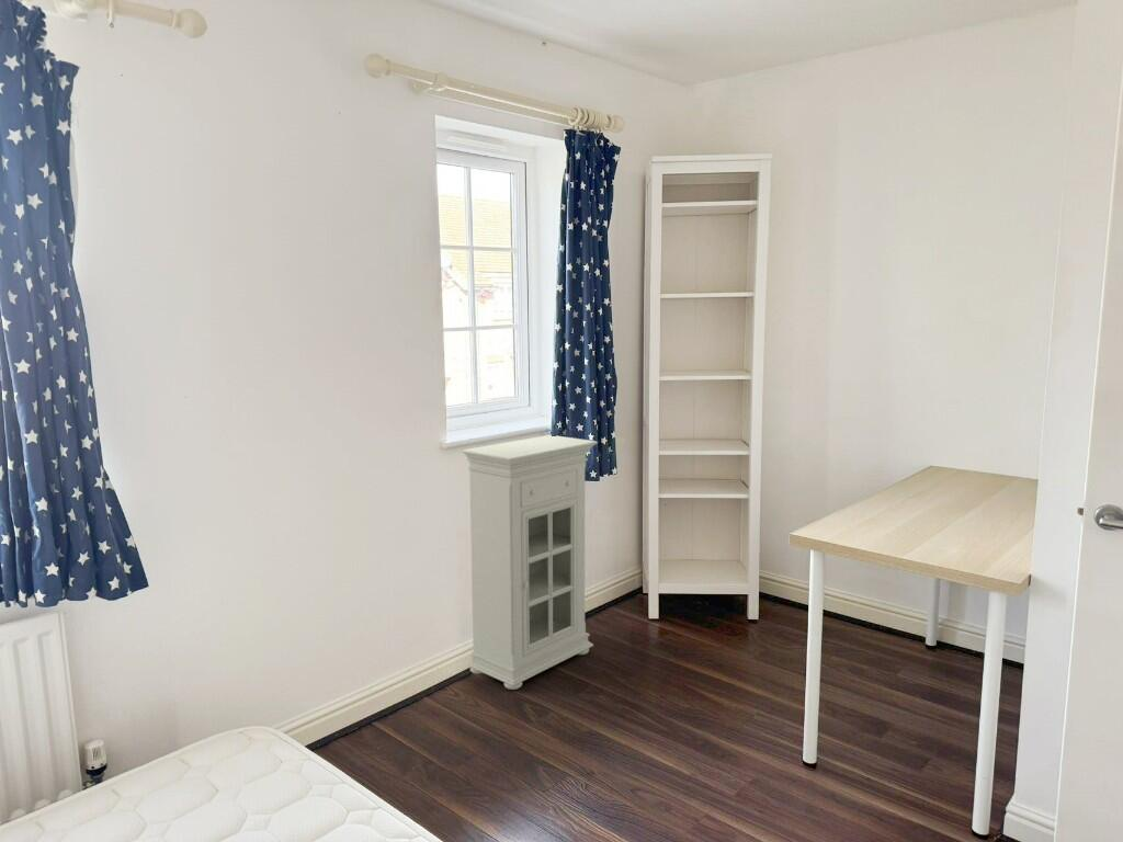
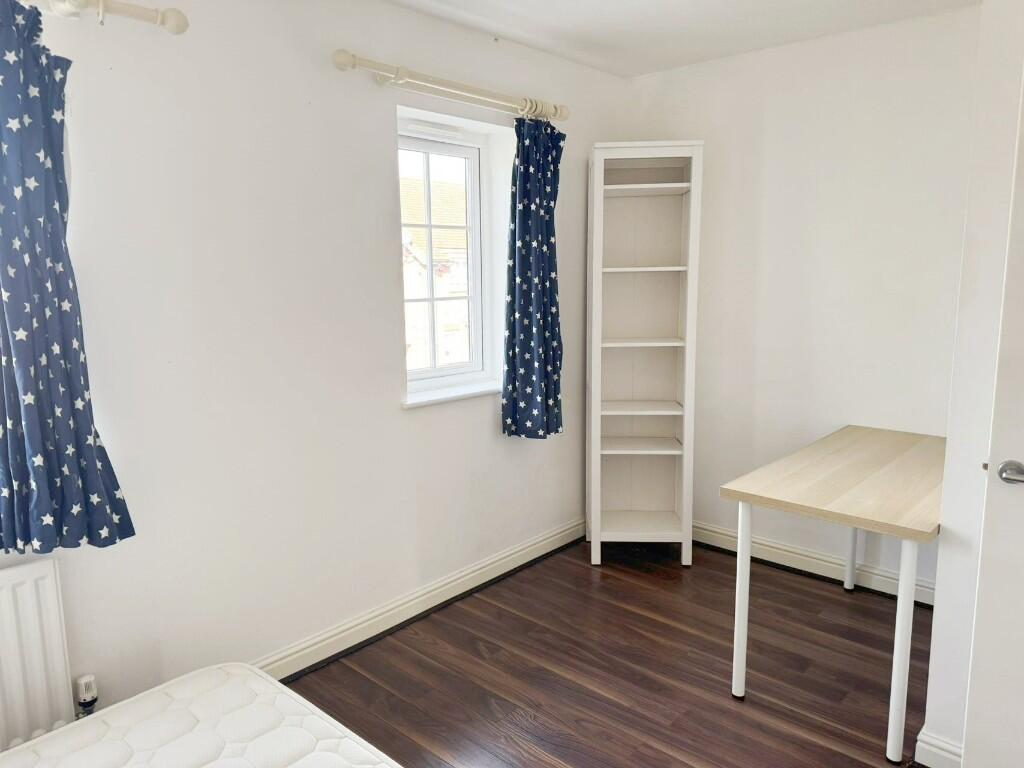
- cabinet [462,434,599,691]
